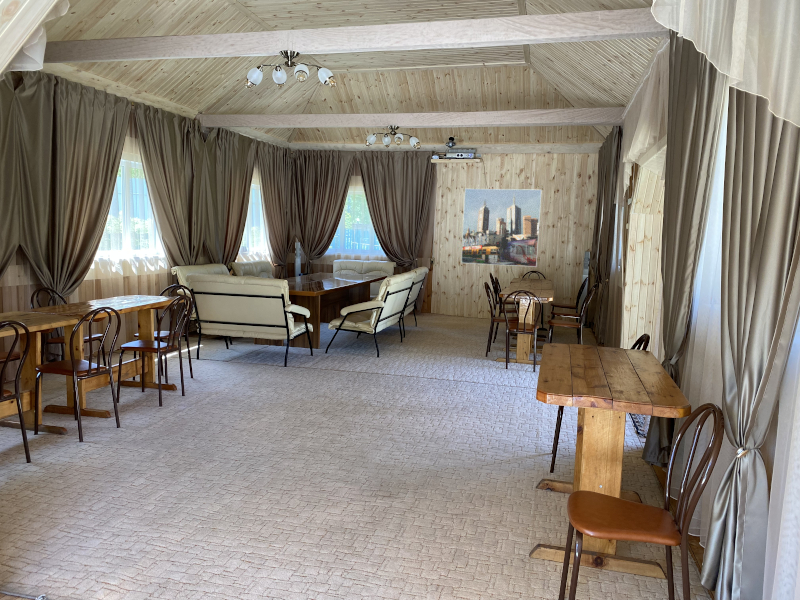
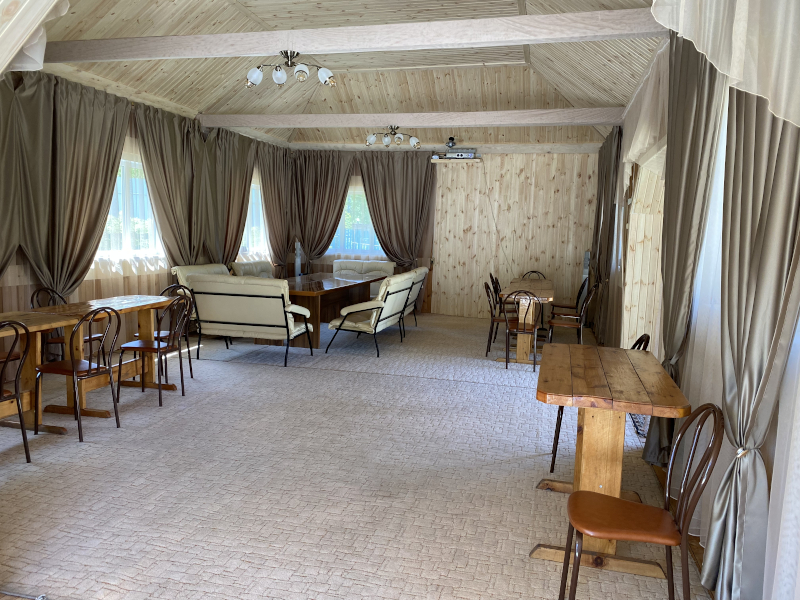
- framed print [460,188,542,268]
